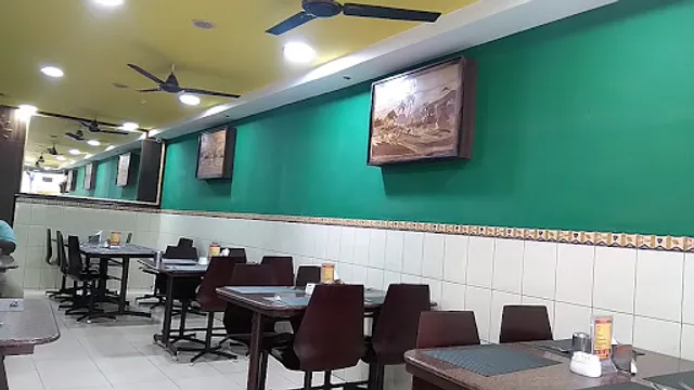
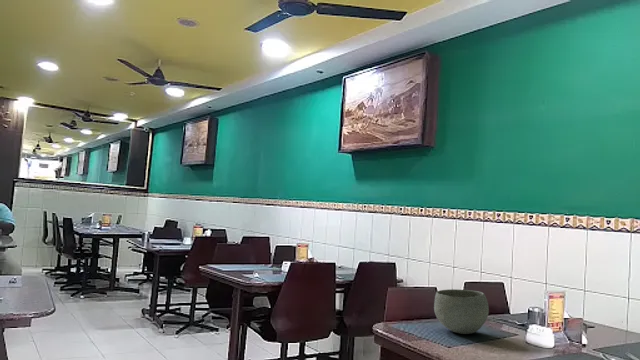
+ bowl [433,288,490,335]
